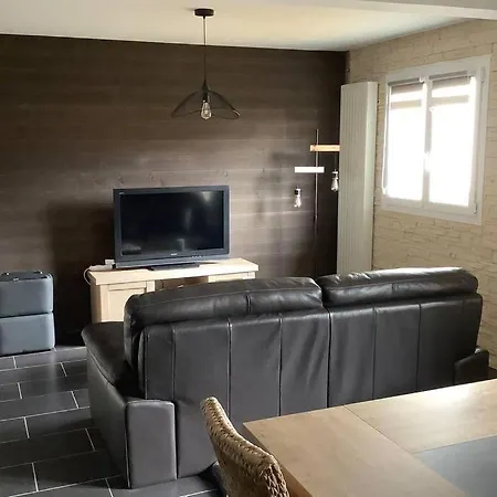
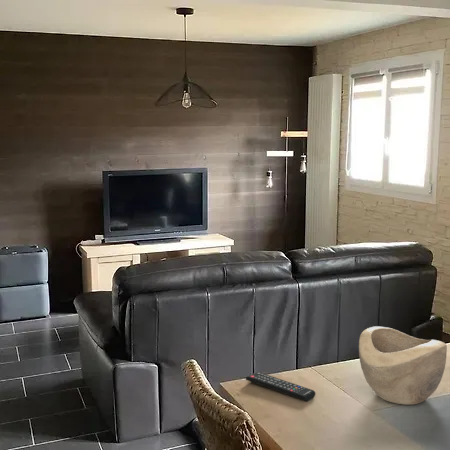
+ decorative bowl [358,325,448,406]
+ remote control [245,371,317,402]
